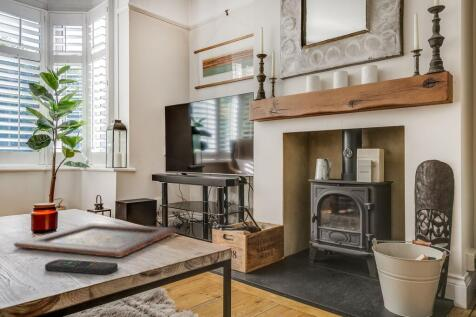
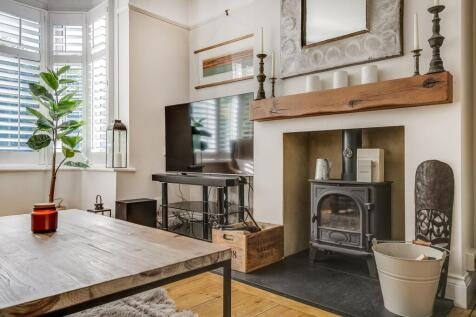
- remote control [44,258,119,276]
- religious icon [13,222,178,259]
